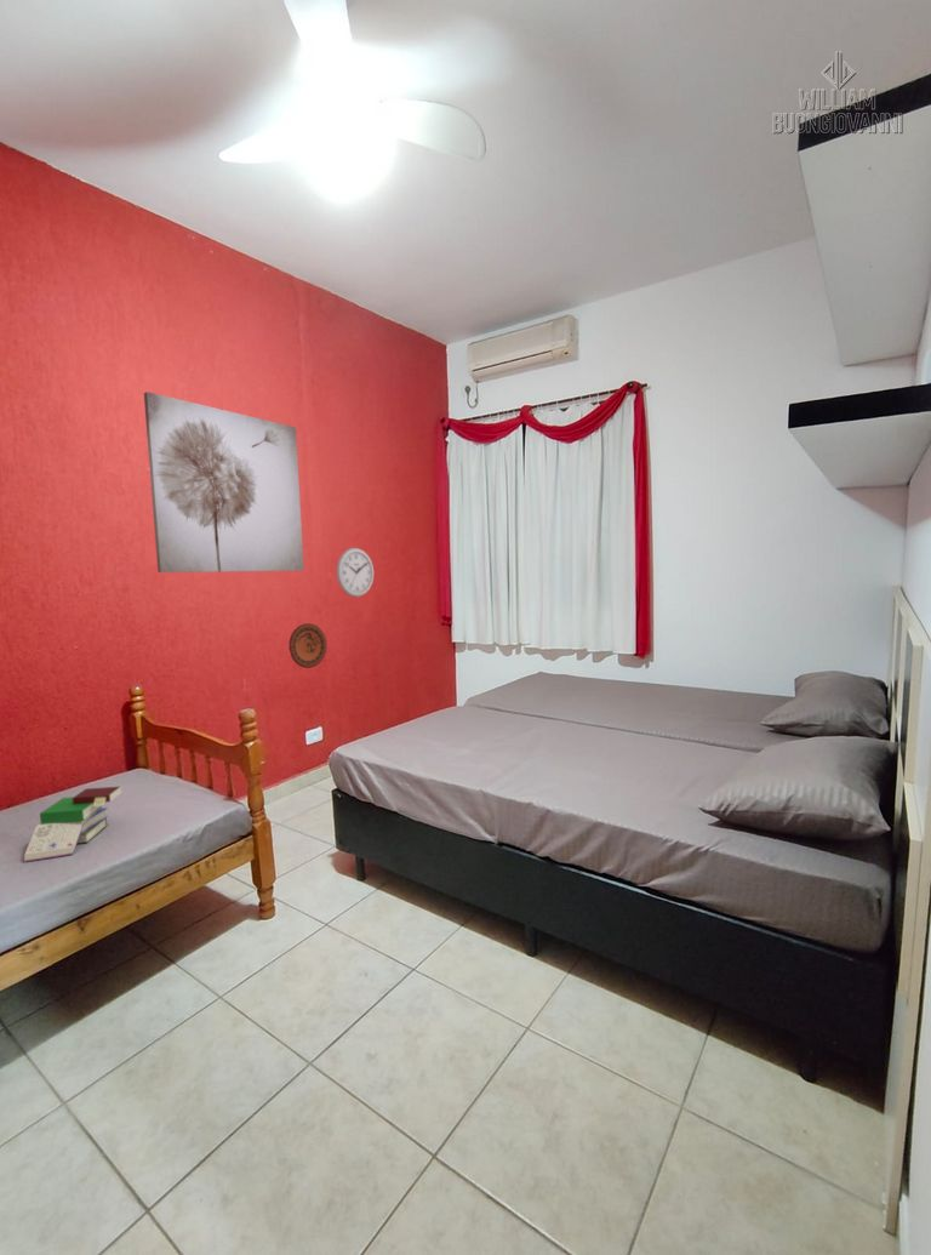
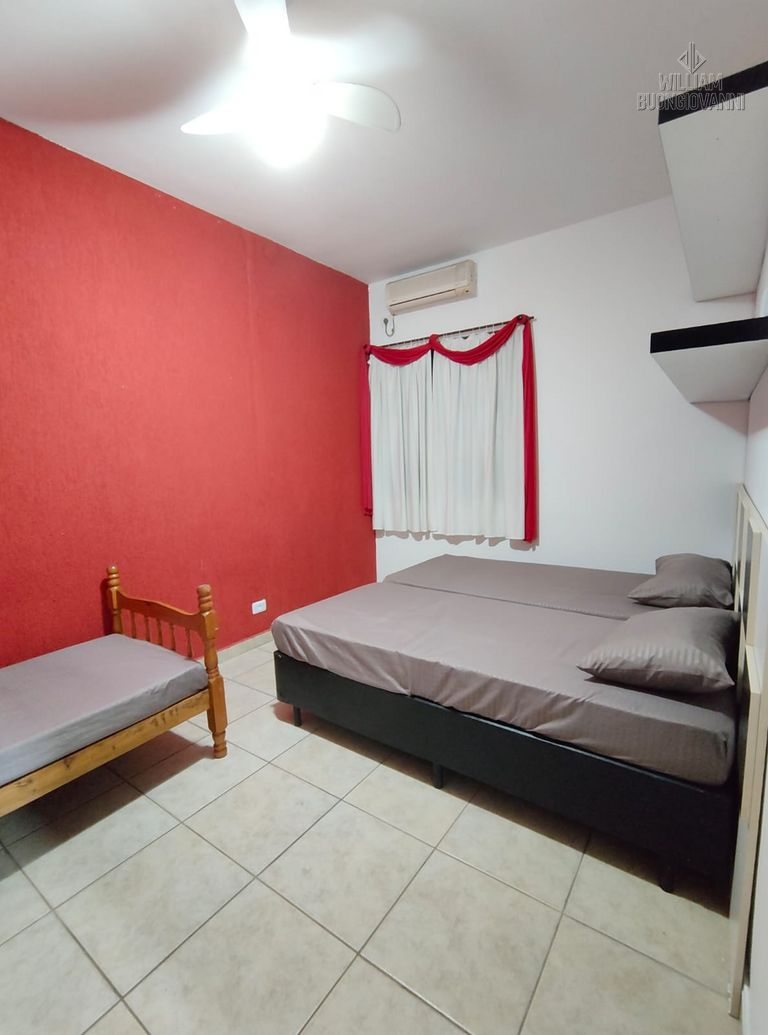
- wall clock [336,547,375,598]
- wall art [143,390,305,574]
- decorative plate [289,622,327,669]
- book [23,786,122,863]
